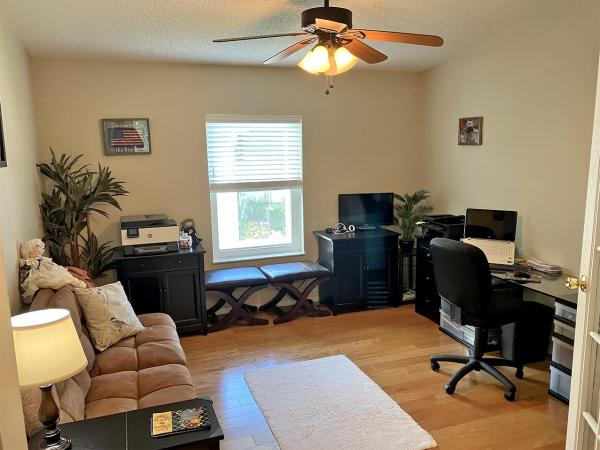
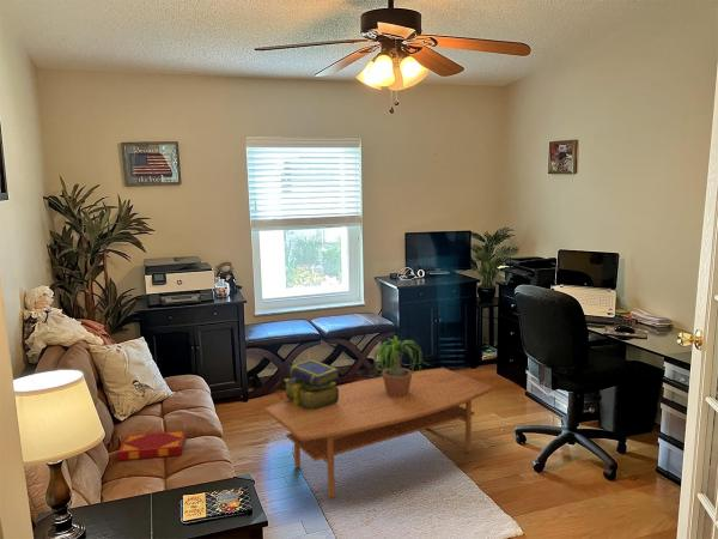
+ coffee table [264,367,494,499]
+ stack of books [282,357,341,412]
+ potted plant [367,334,432,398]
+ hardback book [116,429,188,461]
